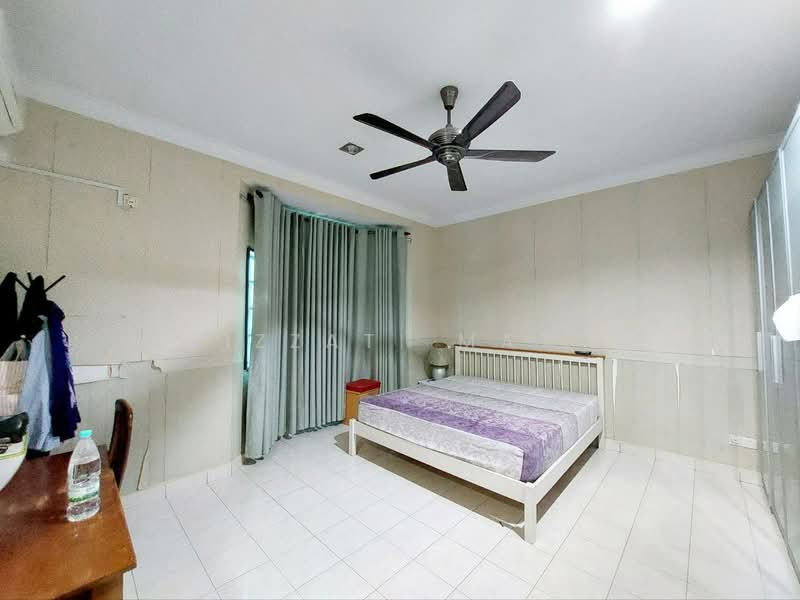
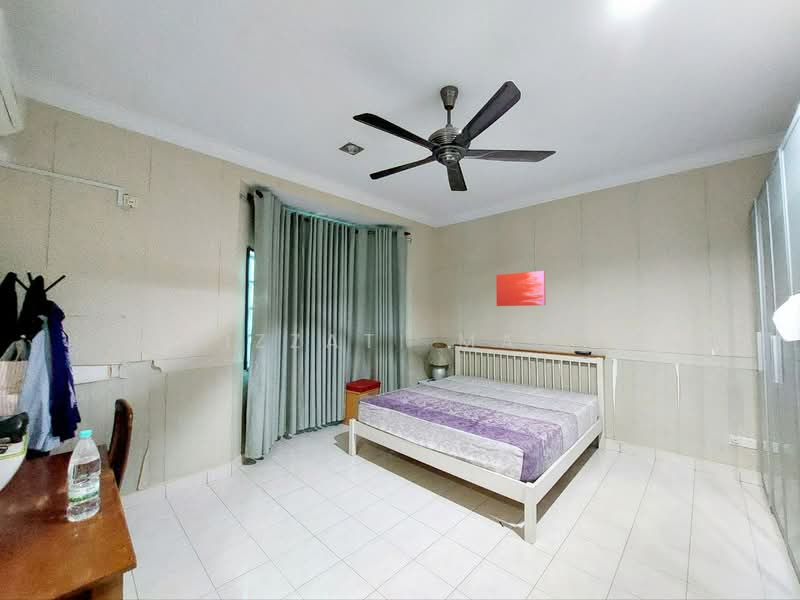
+ wall art [495,270,547,307]
